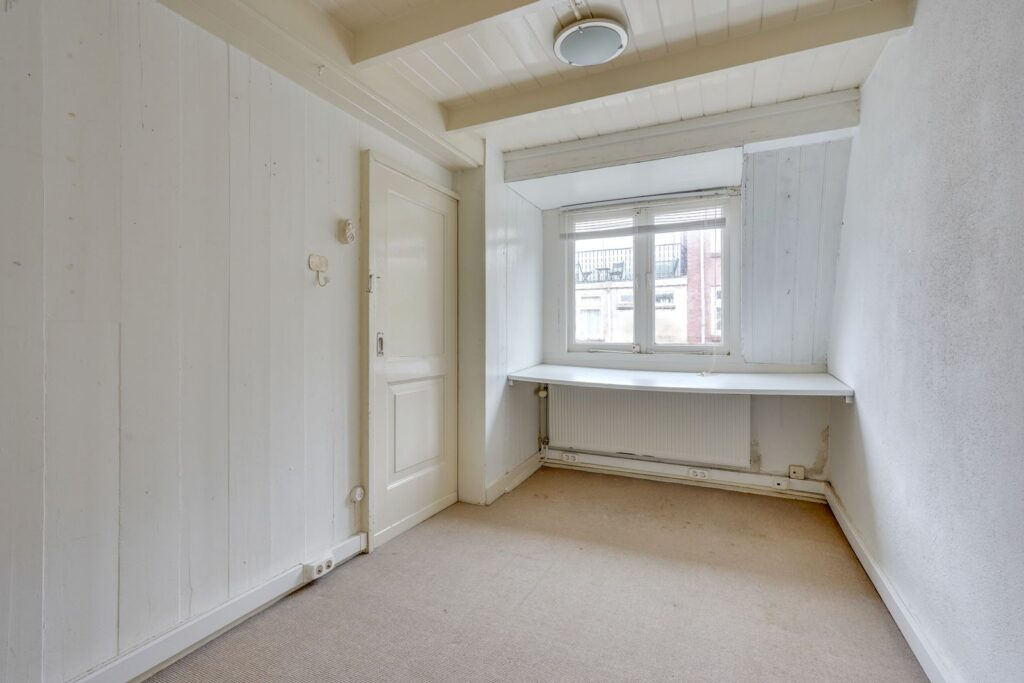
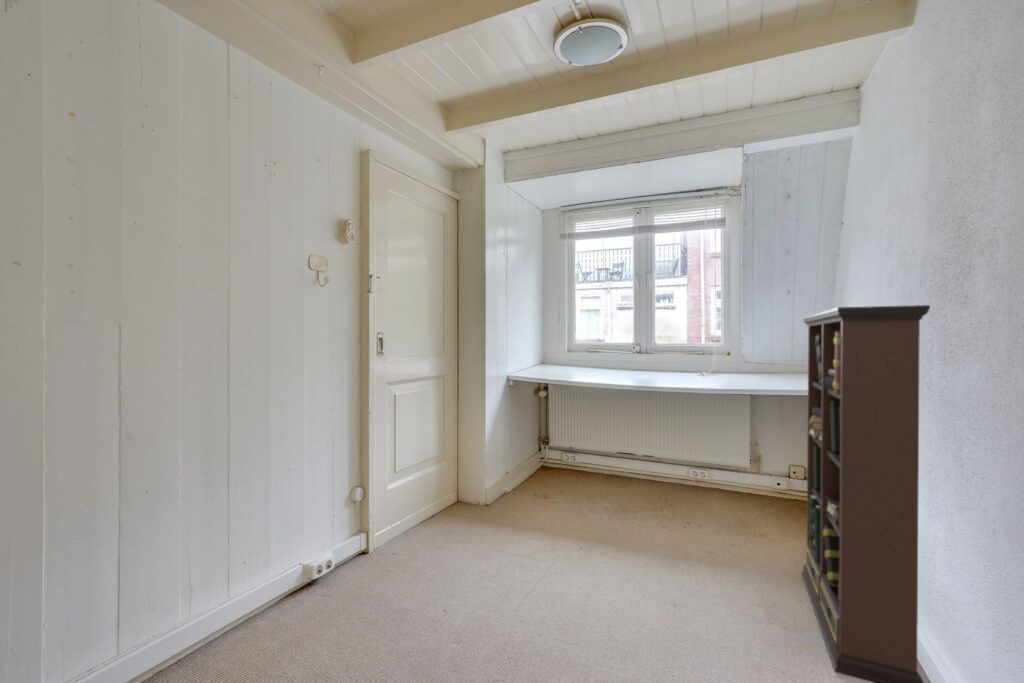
+ bookcase [800,304,931,683]
